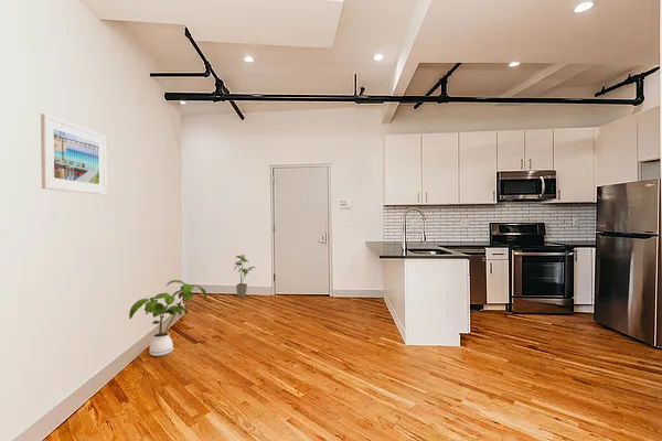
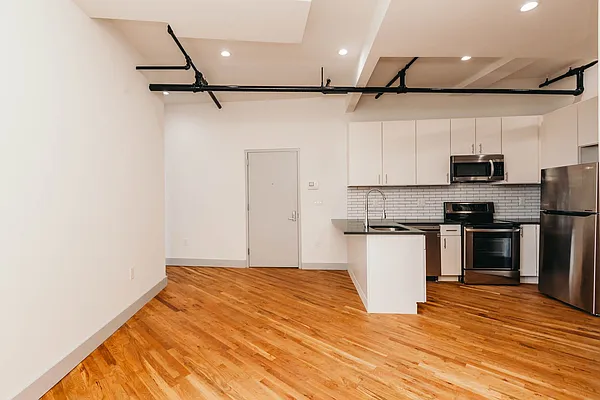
- house plant [233,255,258,299]
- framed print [40,112,108,196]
- house plant [128,279,207,357]
